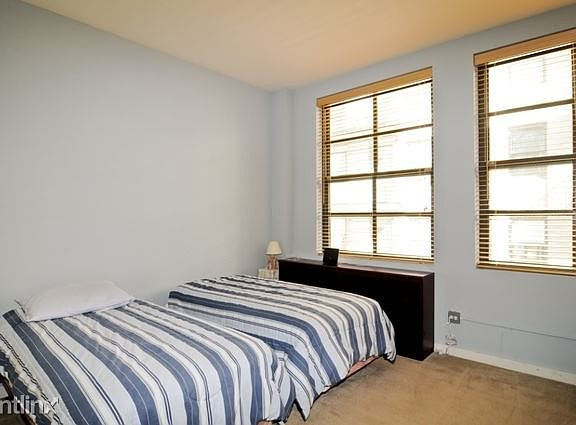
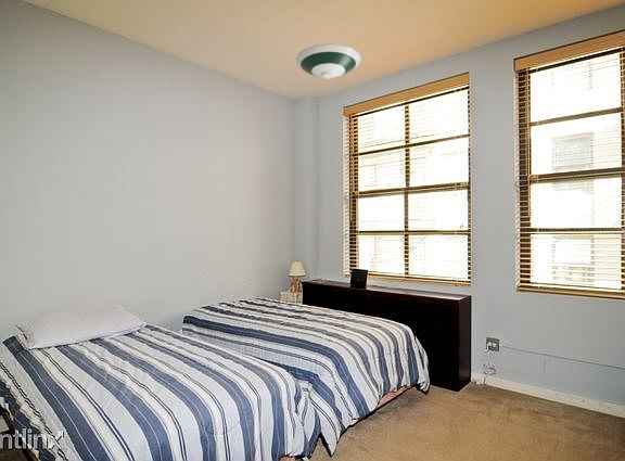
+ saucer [295,43,362,79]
